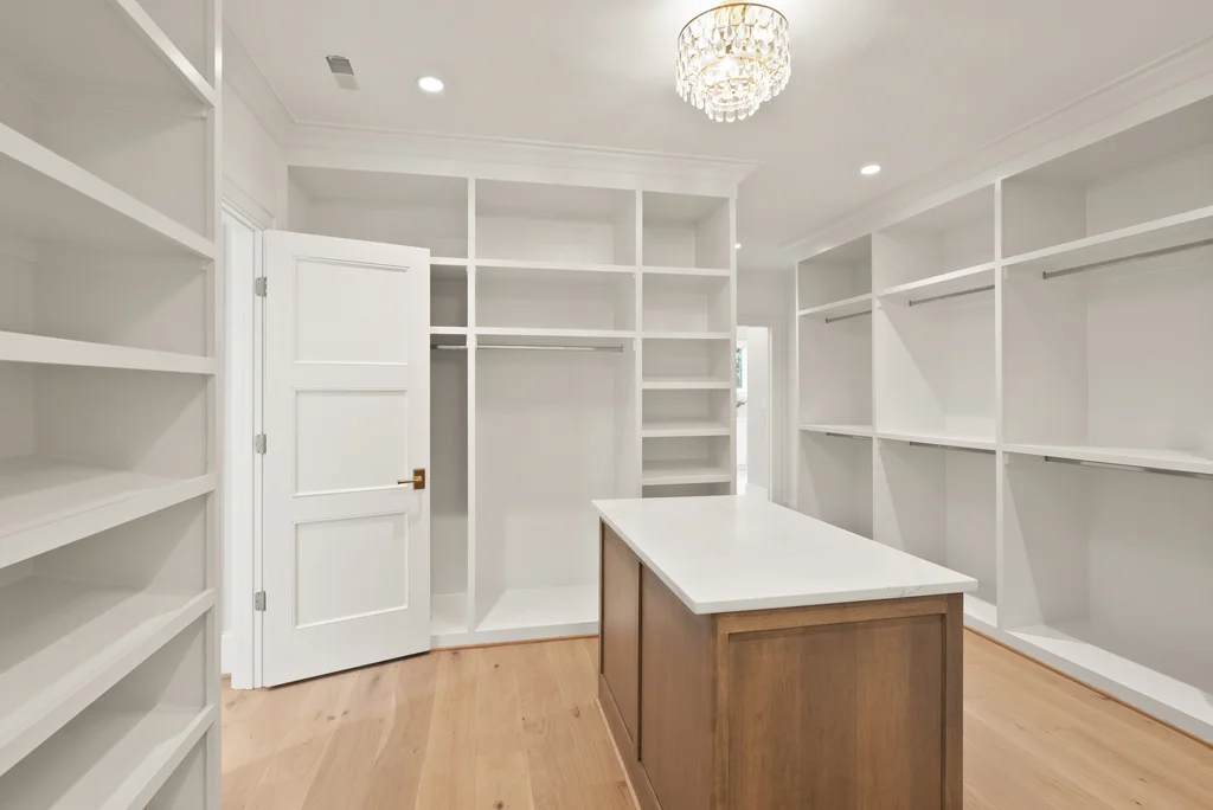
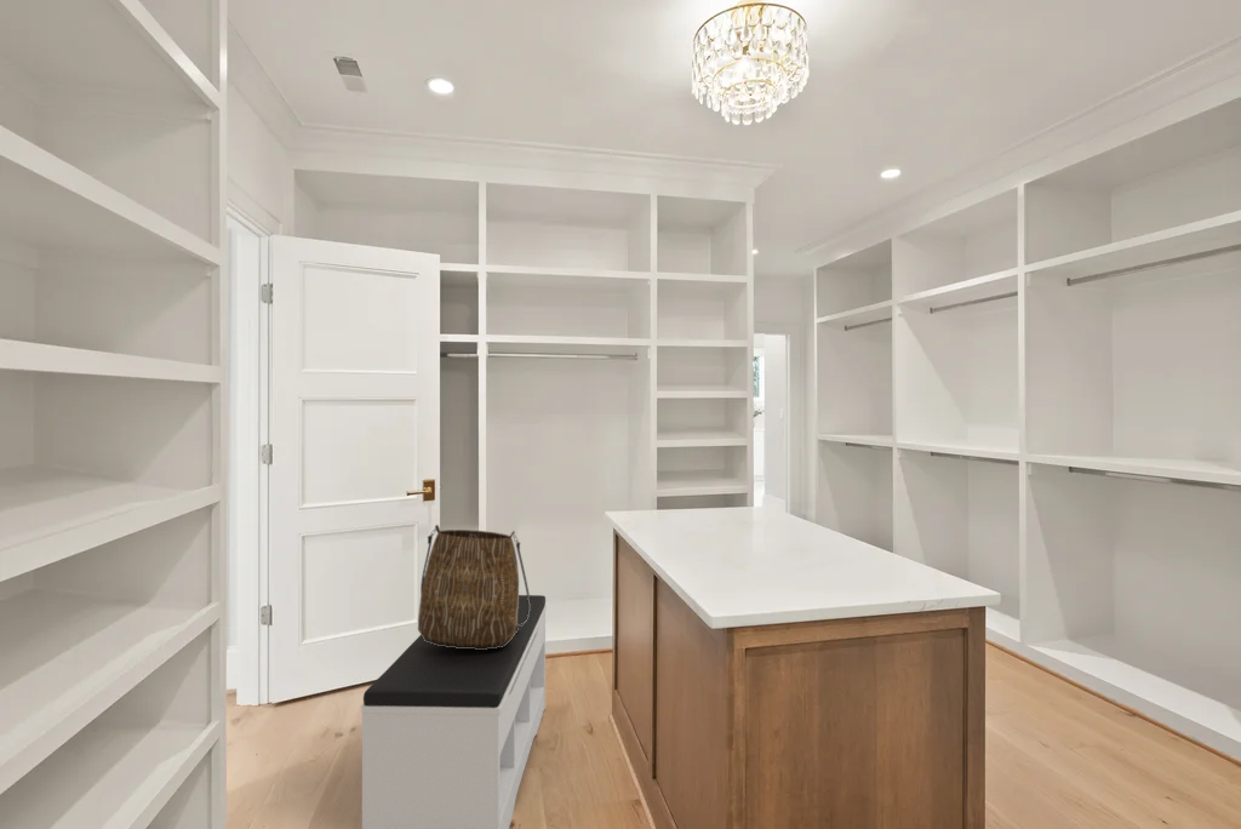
+ bench [360,594,548,829]
+ tote bag [417,524,531,650]
